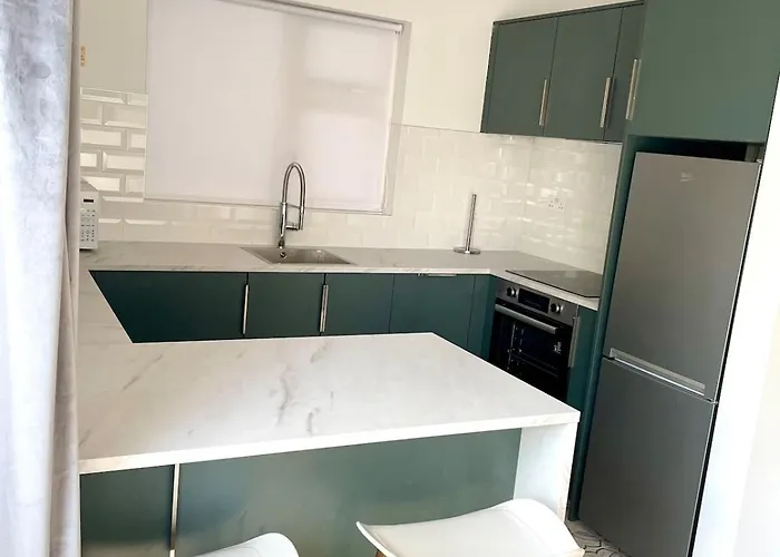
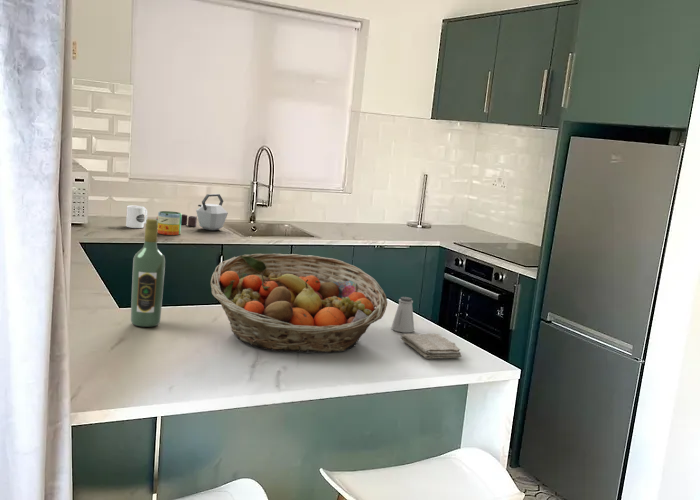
+ mug [155,210,183,236]
+ fruit basket [210,253,388,353]
+ saltshaker [390,296,415,333]
+ kettle [181,193,229,231]
+ wine bottle [130,218,166,328]
+ washcloth [400,333,462,360]
+ mug [125,205,148,229]
